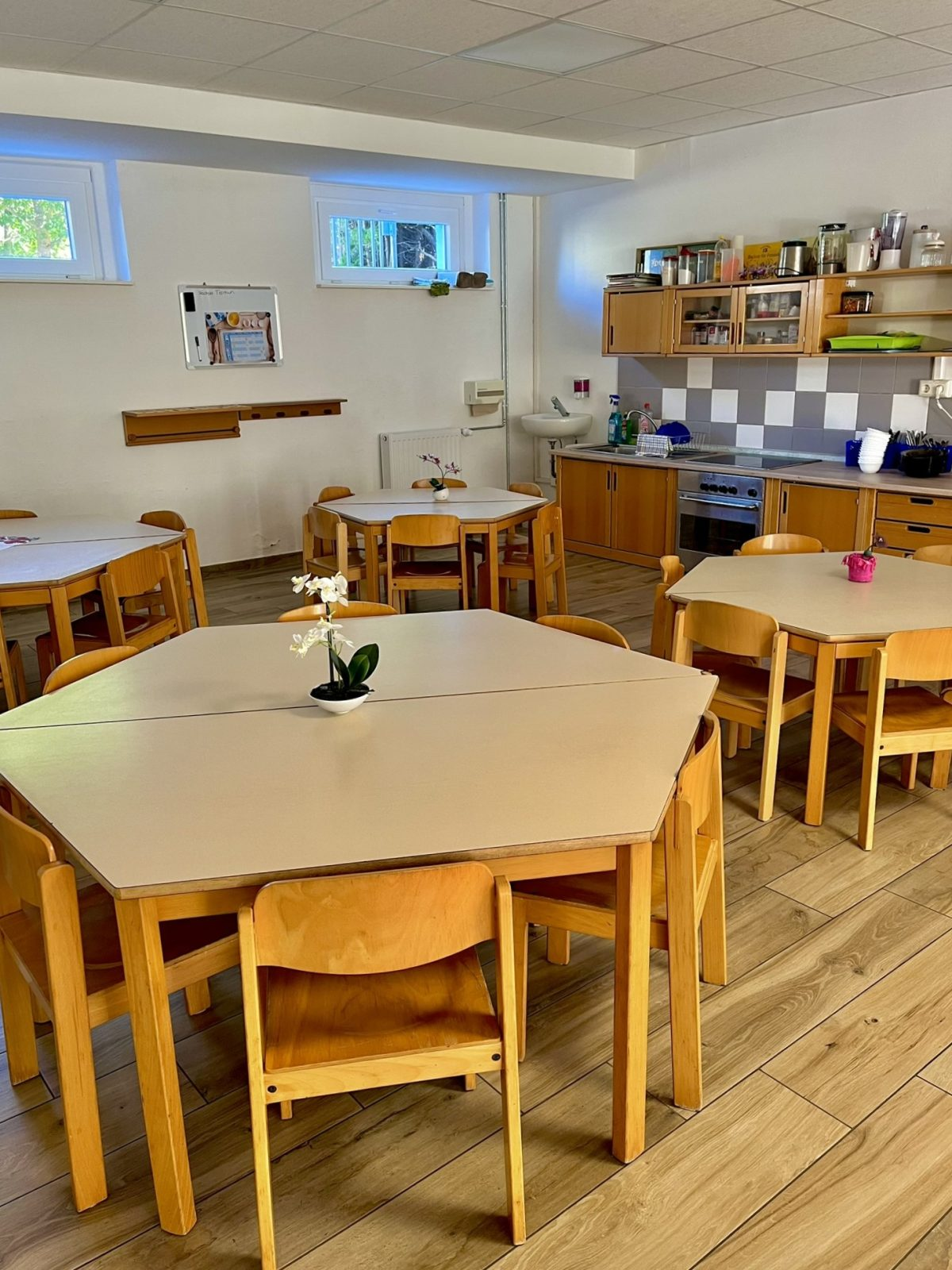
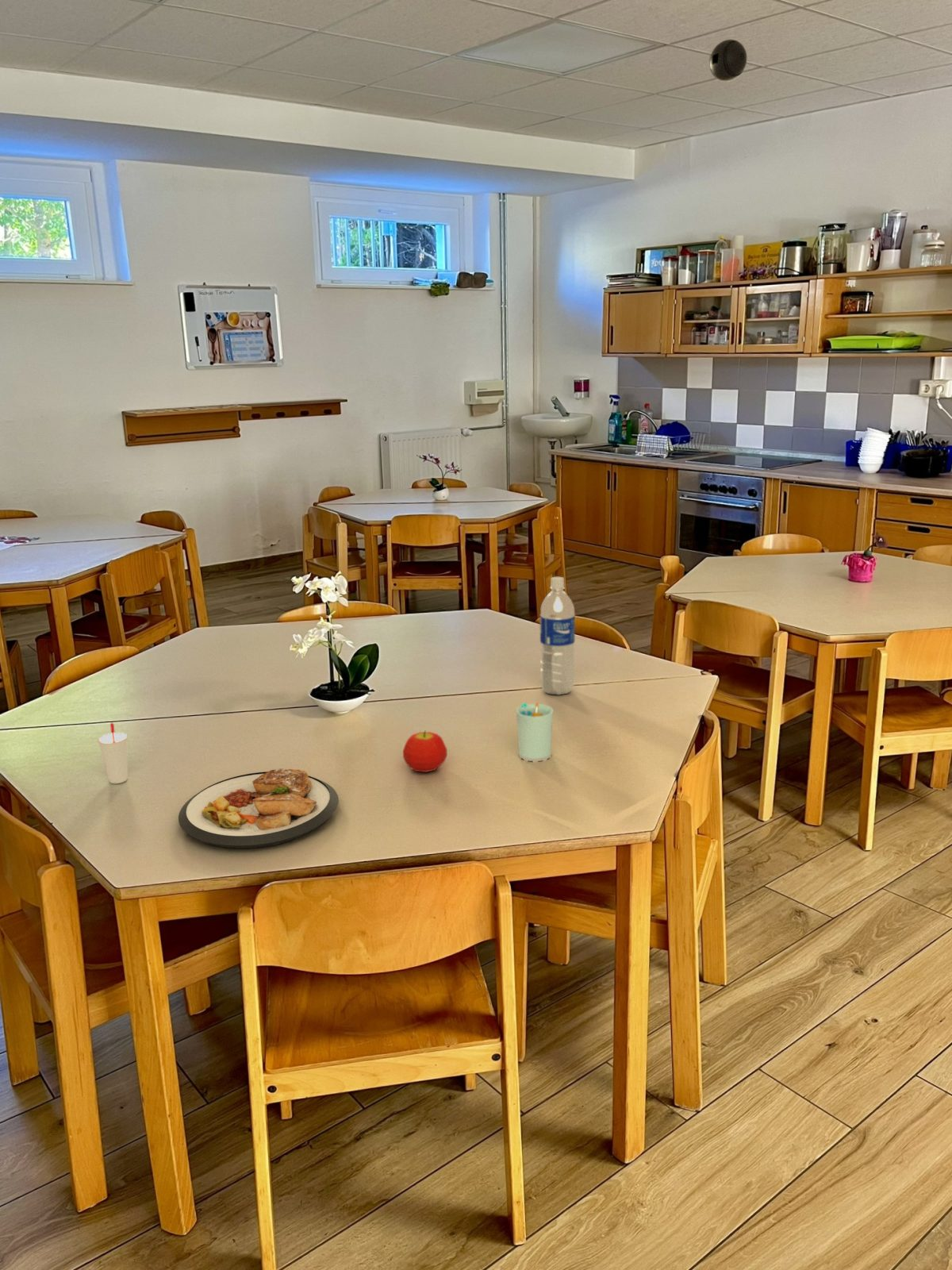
+ fruit [402,730,448,773]
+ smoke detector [708,39,747,83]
+ cup [516,702,554,763]
+ plate [178,768,340,849]
+ water bottle [539,576,576,696]
+ cup [97,722,129,784]
